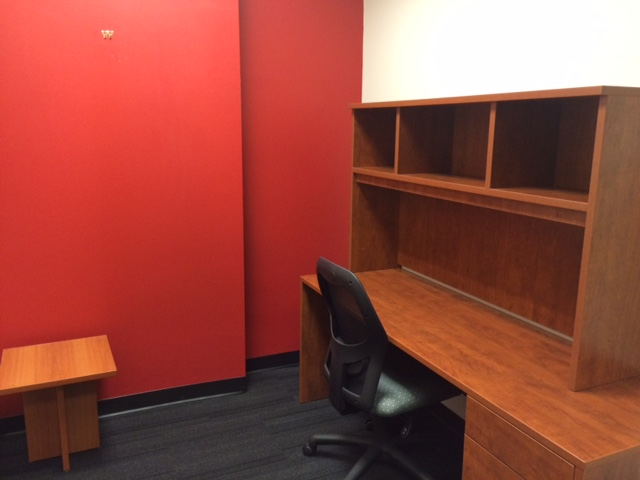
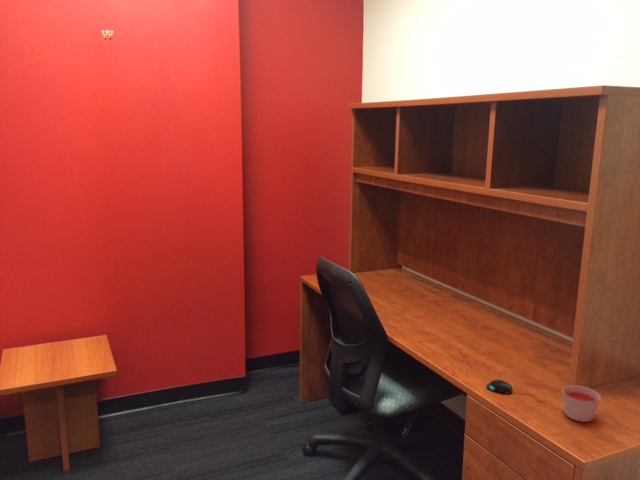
+ candle [562,384,602,423]
+ mouse [485,379,545,403]
